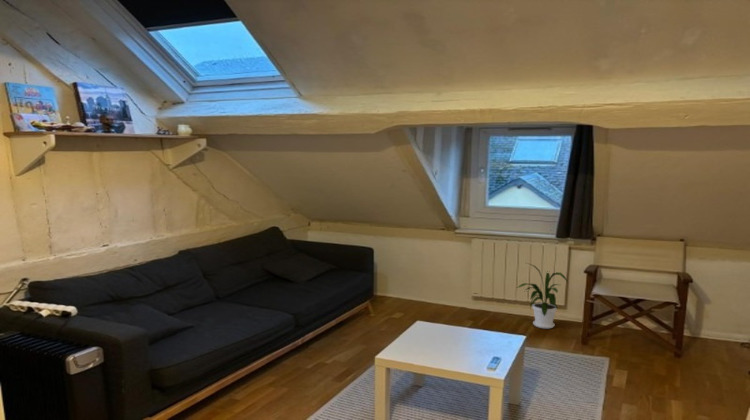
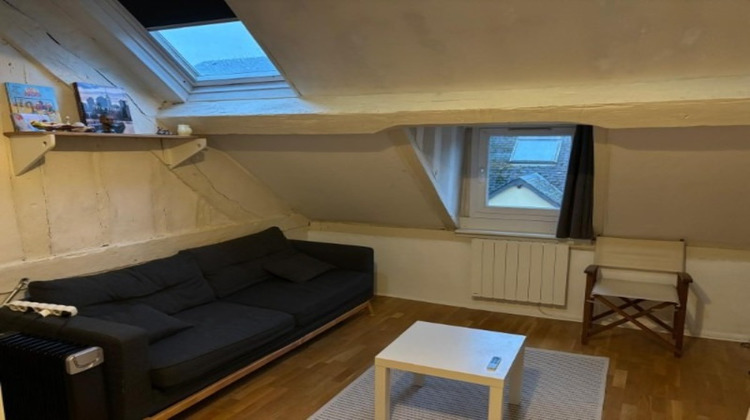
- house plant [515,262,569,330]
